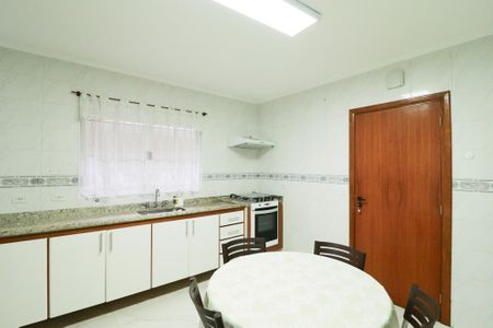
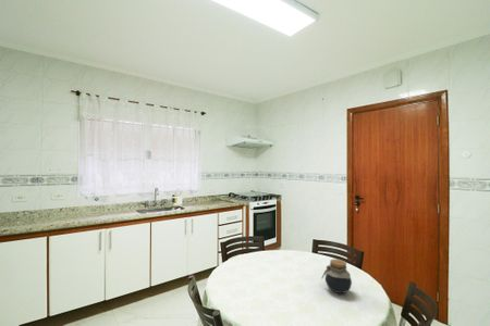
+ jar [320,259,353,294]
